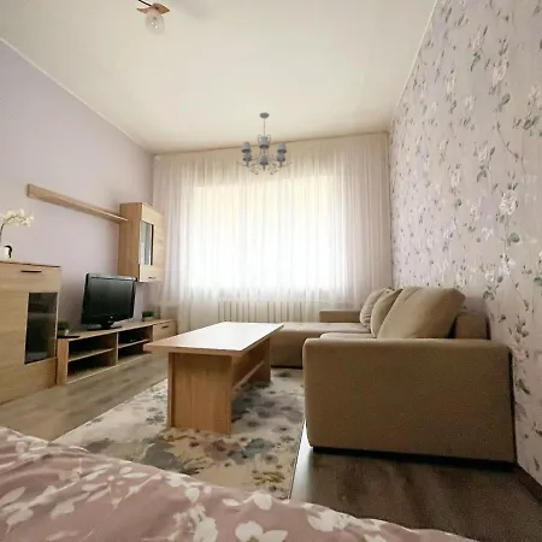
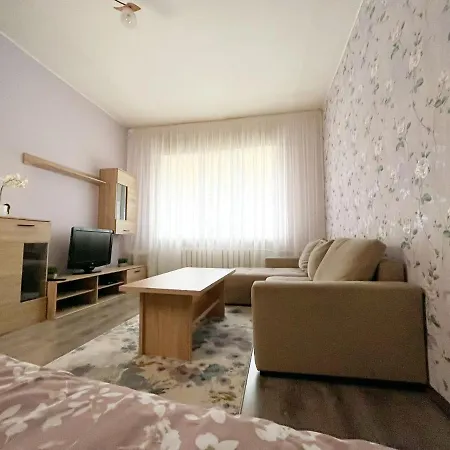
- chandelier [235,111,293,176]
